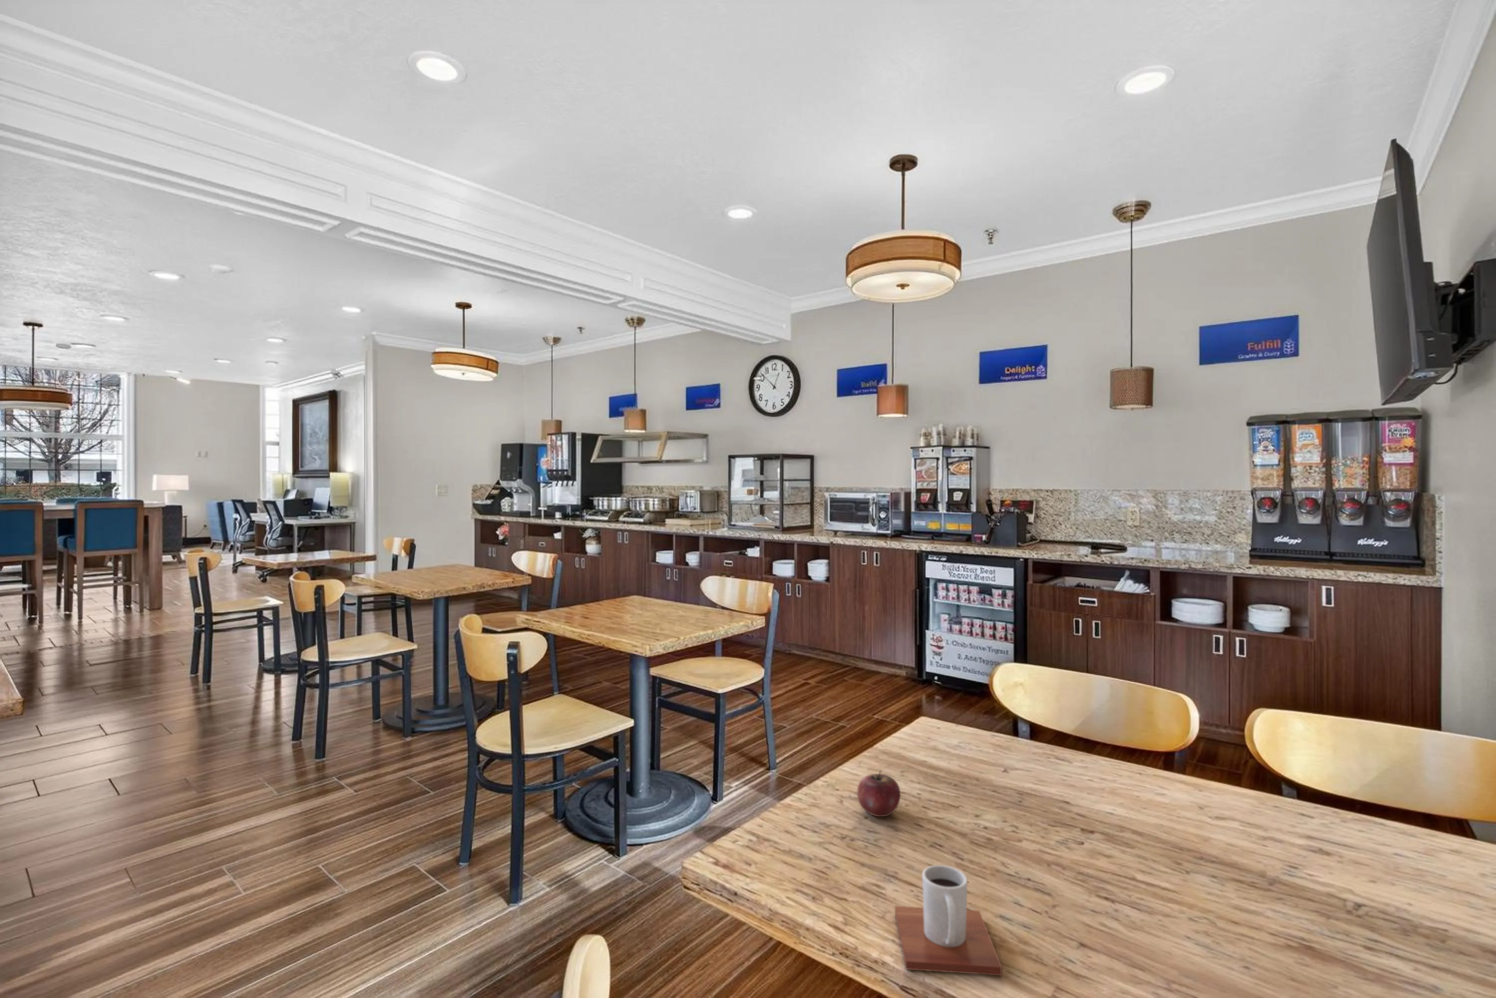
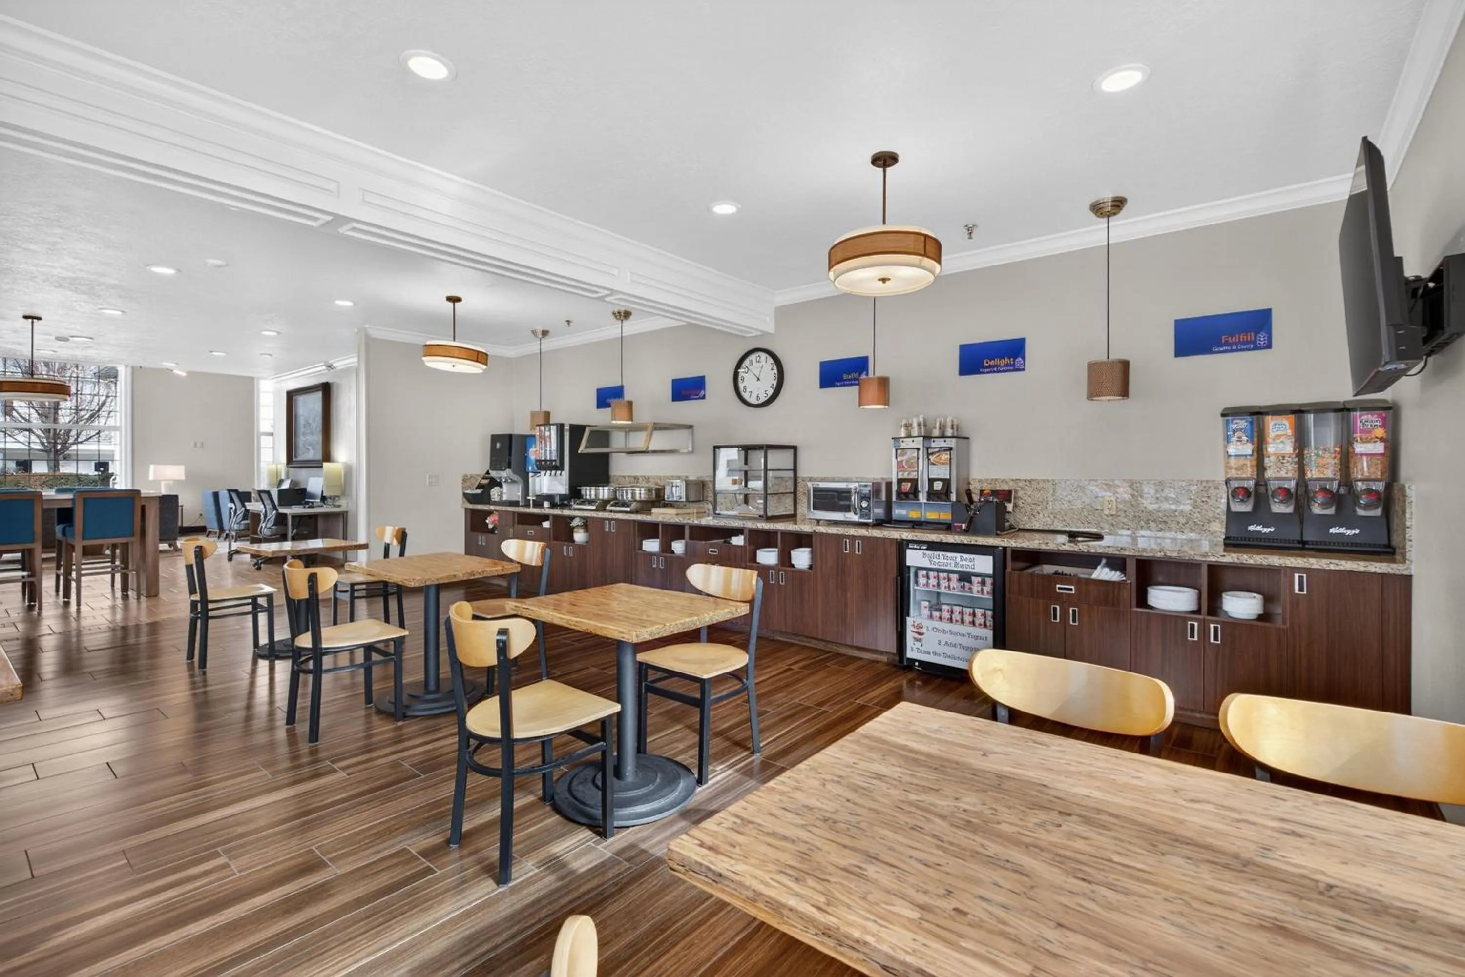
- apple [857,770,901,818]
- mug [894,864,1003,976]
